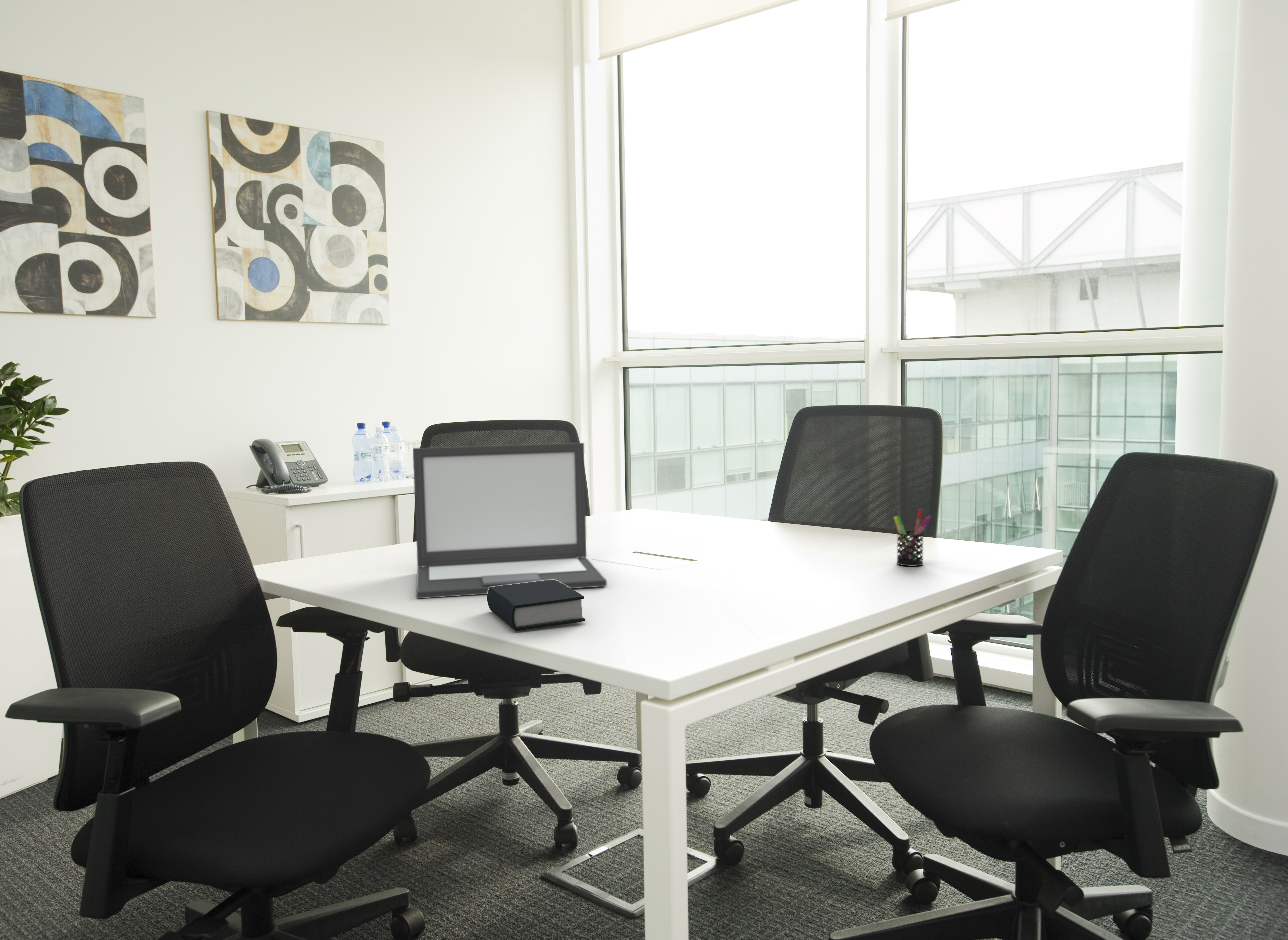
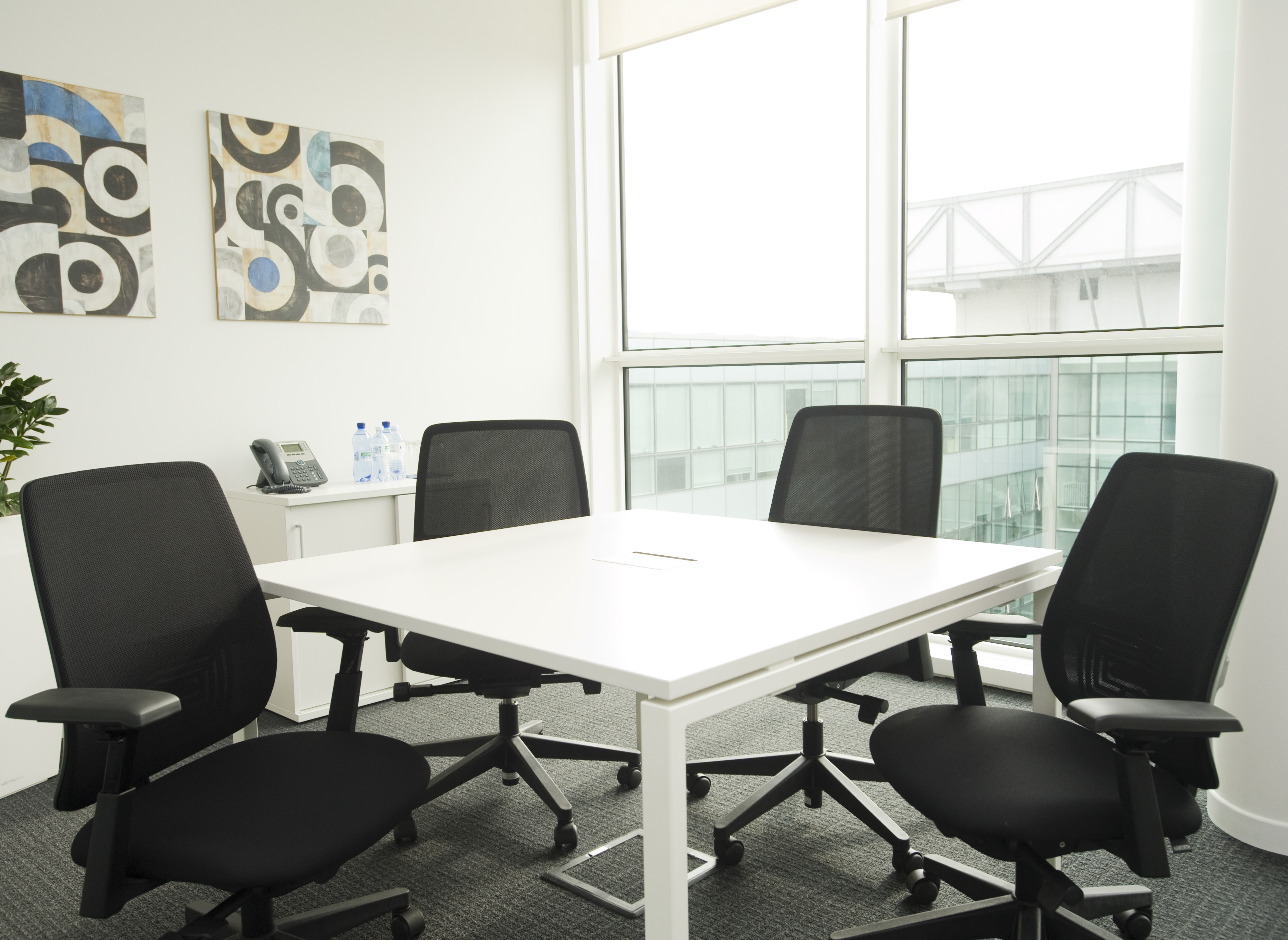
- book [487,580,586,631]
- pen holder [893,509,932,566]
- laptop [412,442,607,599]
